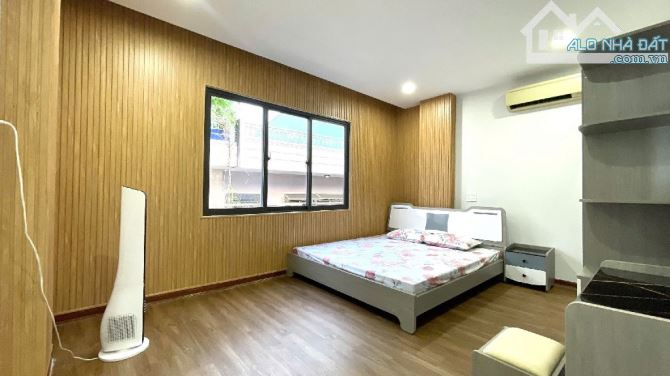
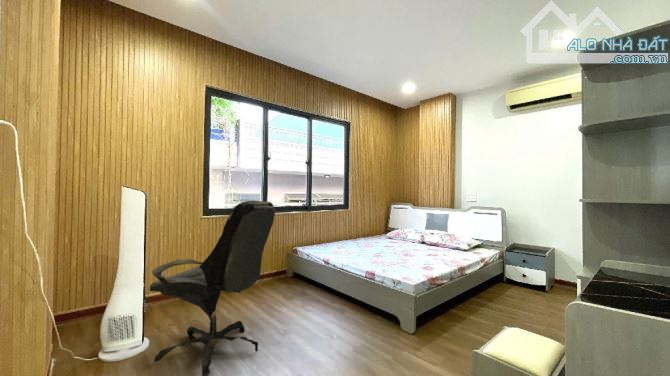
+ office chair [149,200,276,376]
